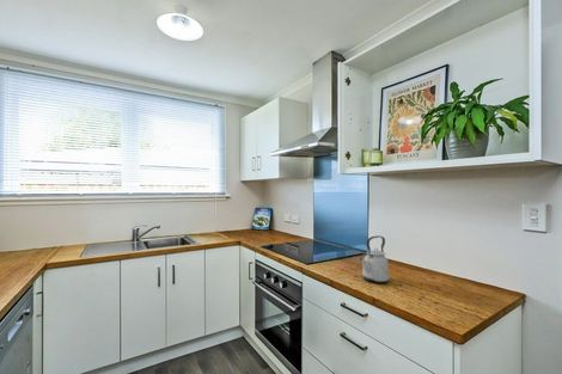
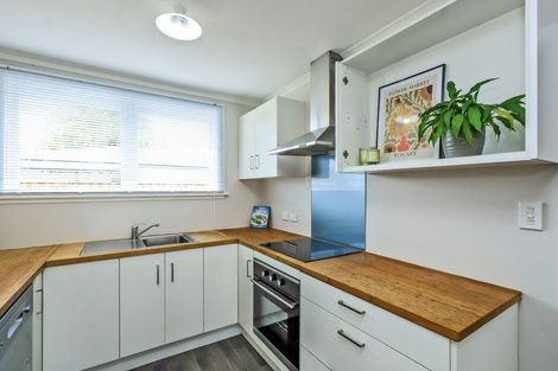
- kettle [359,234,391,284]
